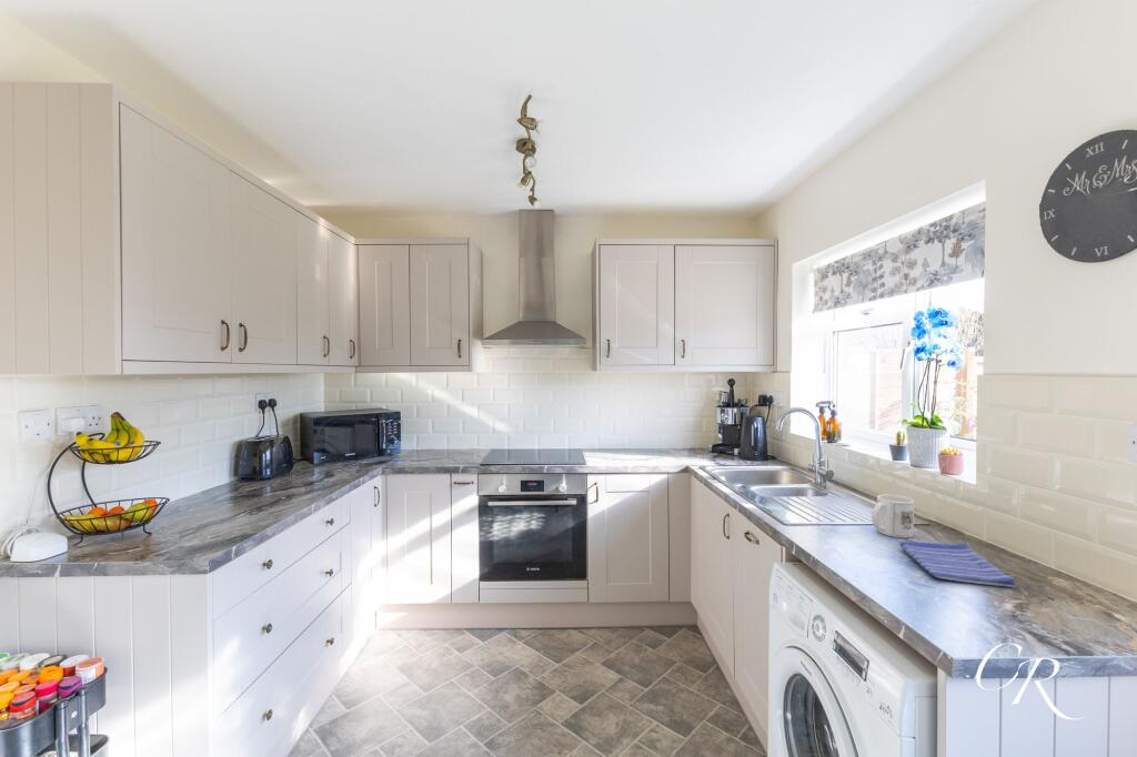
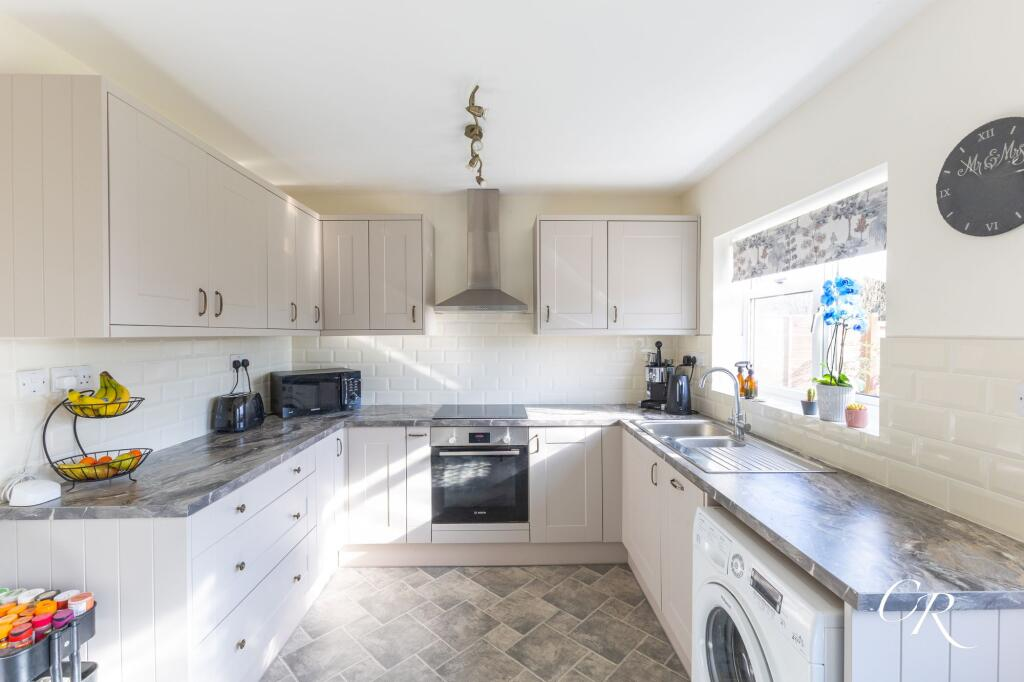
- mug [871,494,915,538]
- dish towel [899,541,1017,588]
